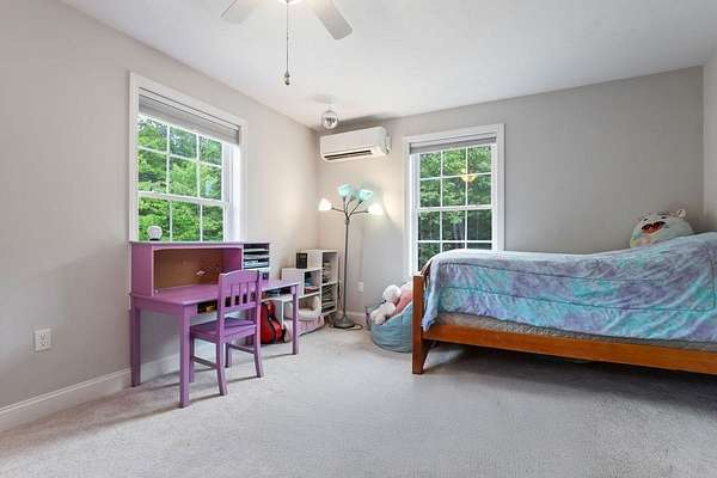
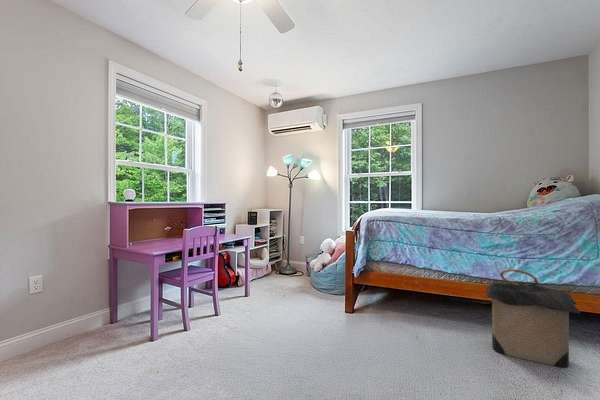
+ laundry hamper [485,268,581,369]
